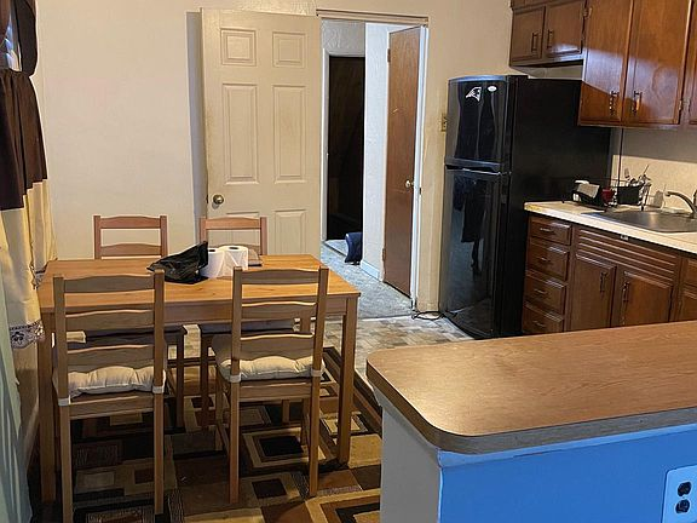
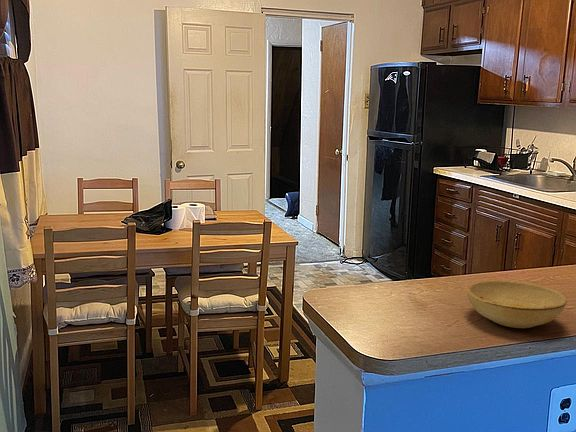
+ bowl [466,279,568,329]
